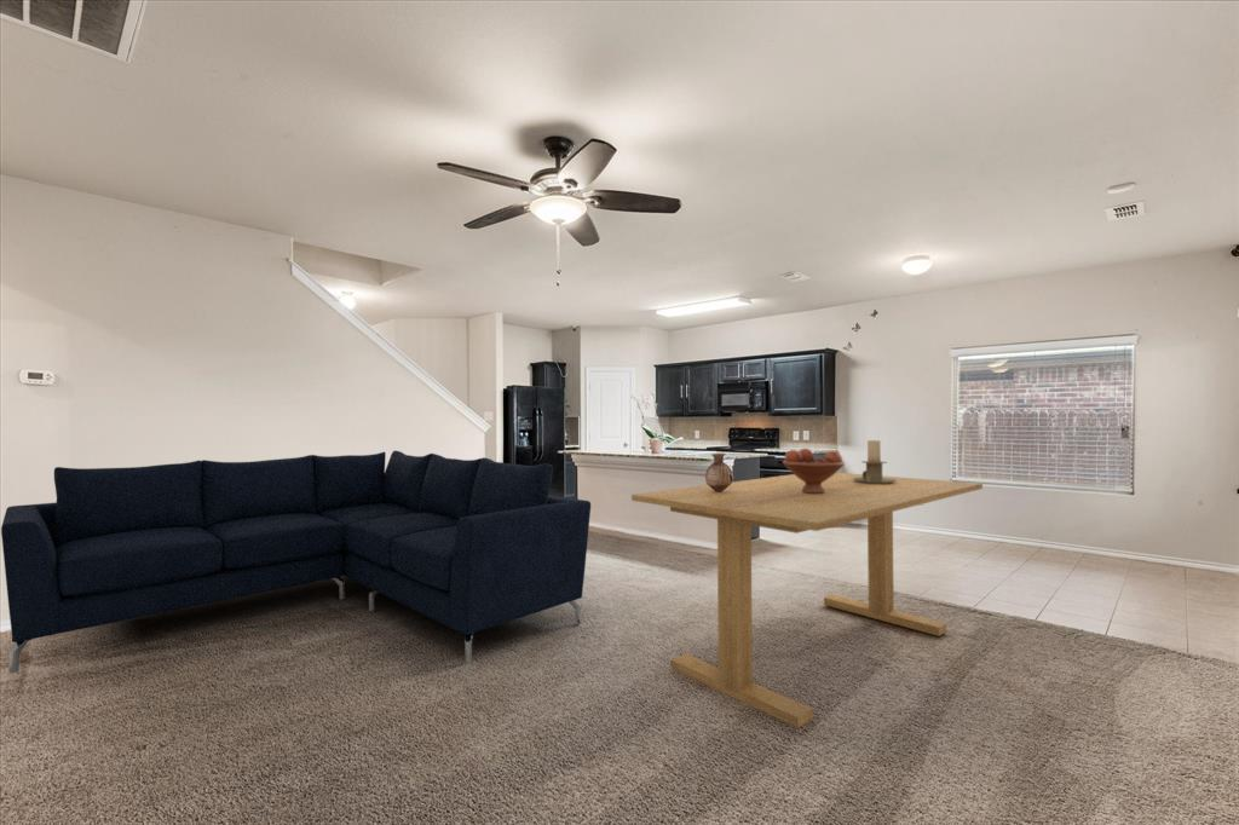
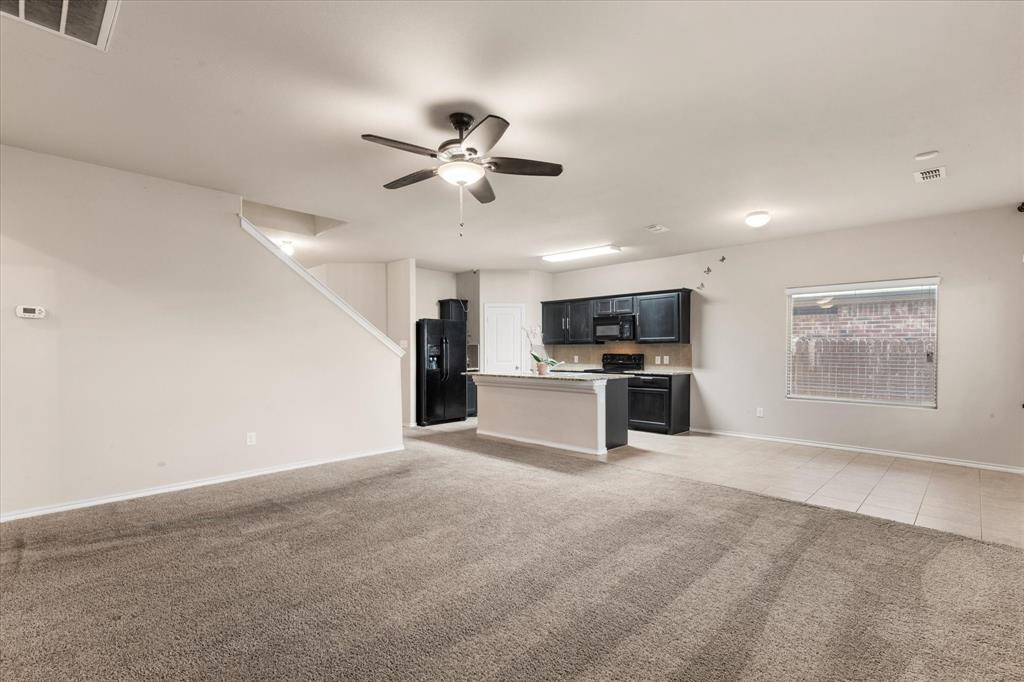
- sofa [0,449,592,674]
- candle holder [853,439,897,484]
- vase [704,452,736,492]
- fruit bowl [782,448,846,494]
- dining table [630,472,984,728]
